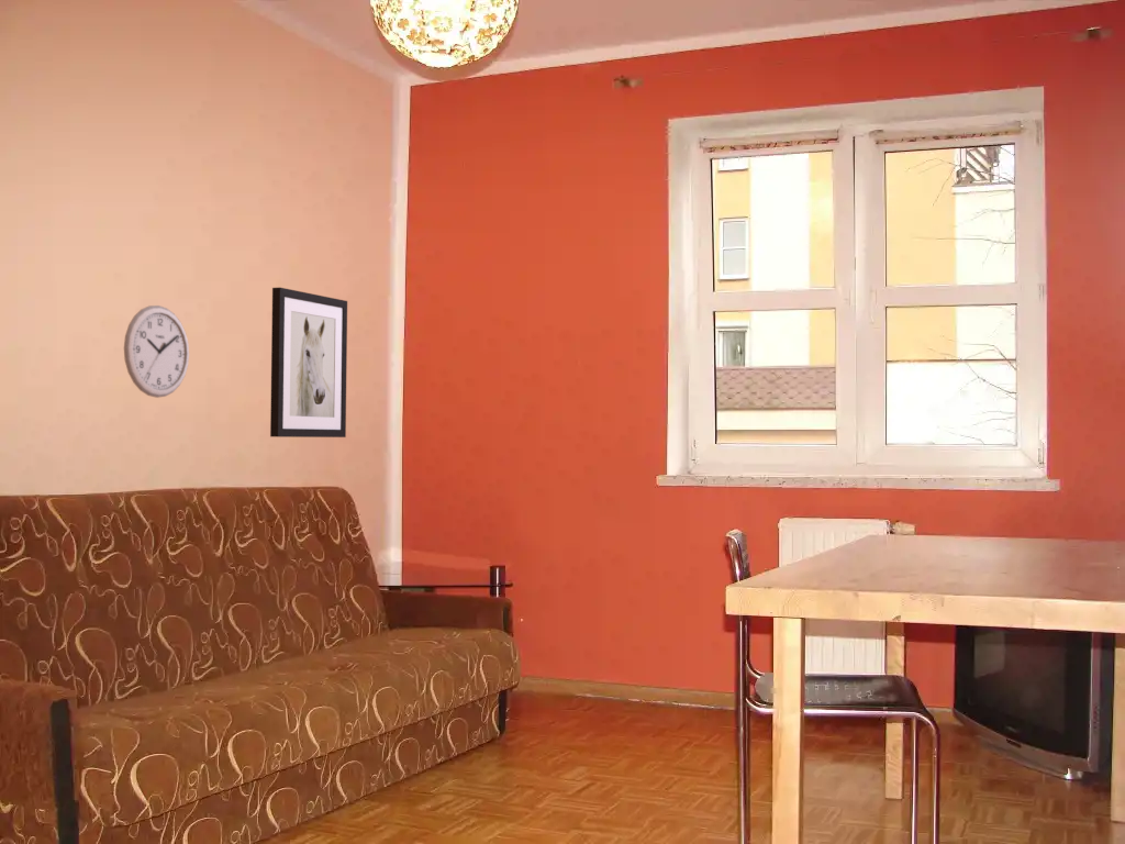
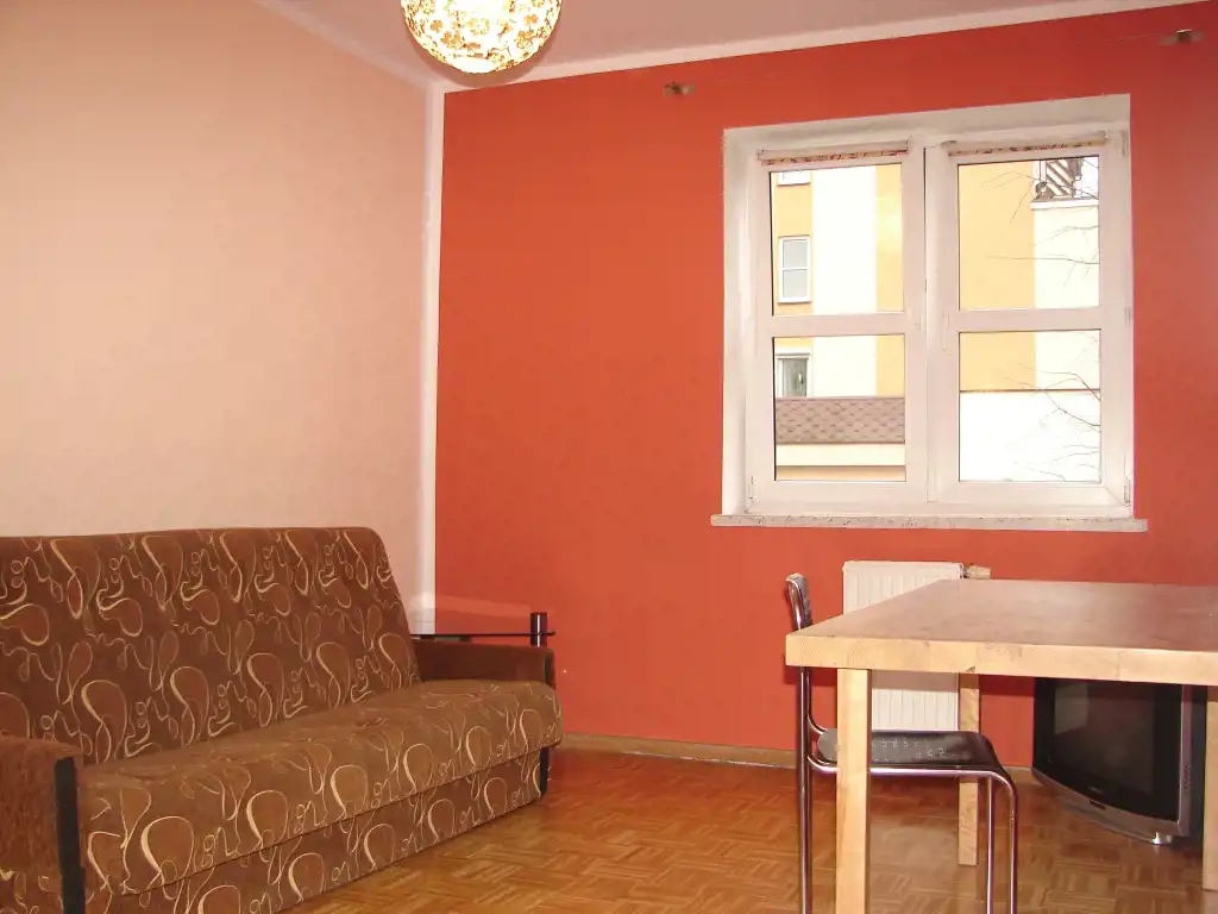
- wall art [269,287,348,438]
- wall clock [123,304,190,399]
